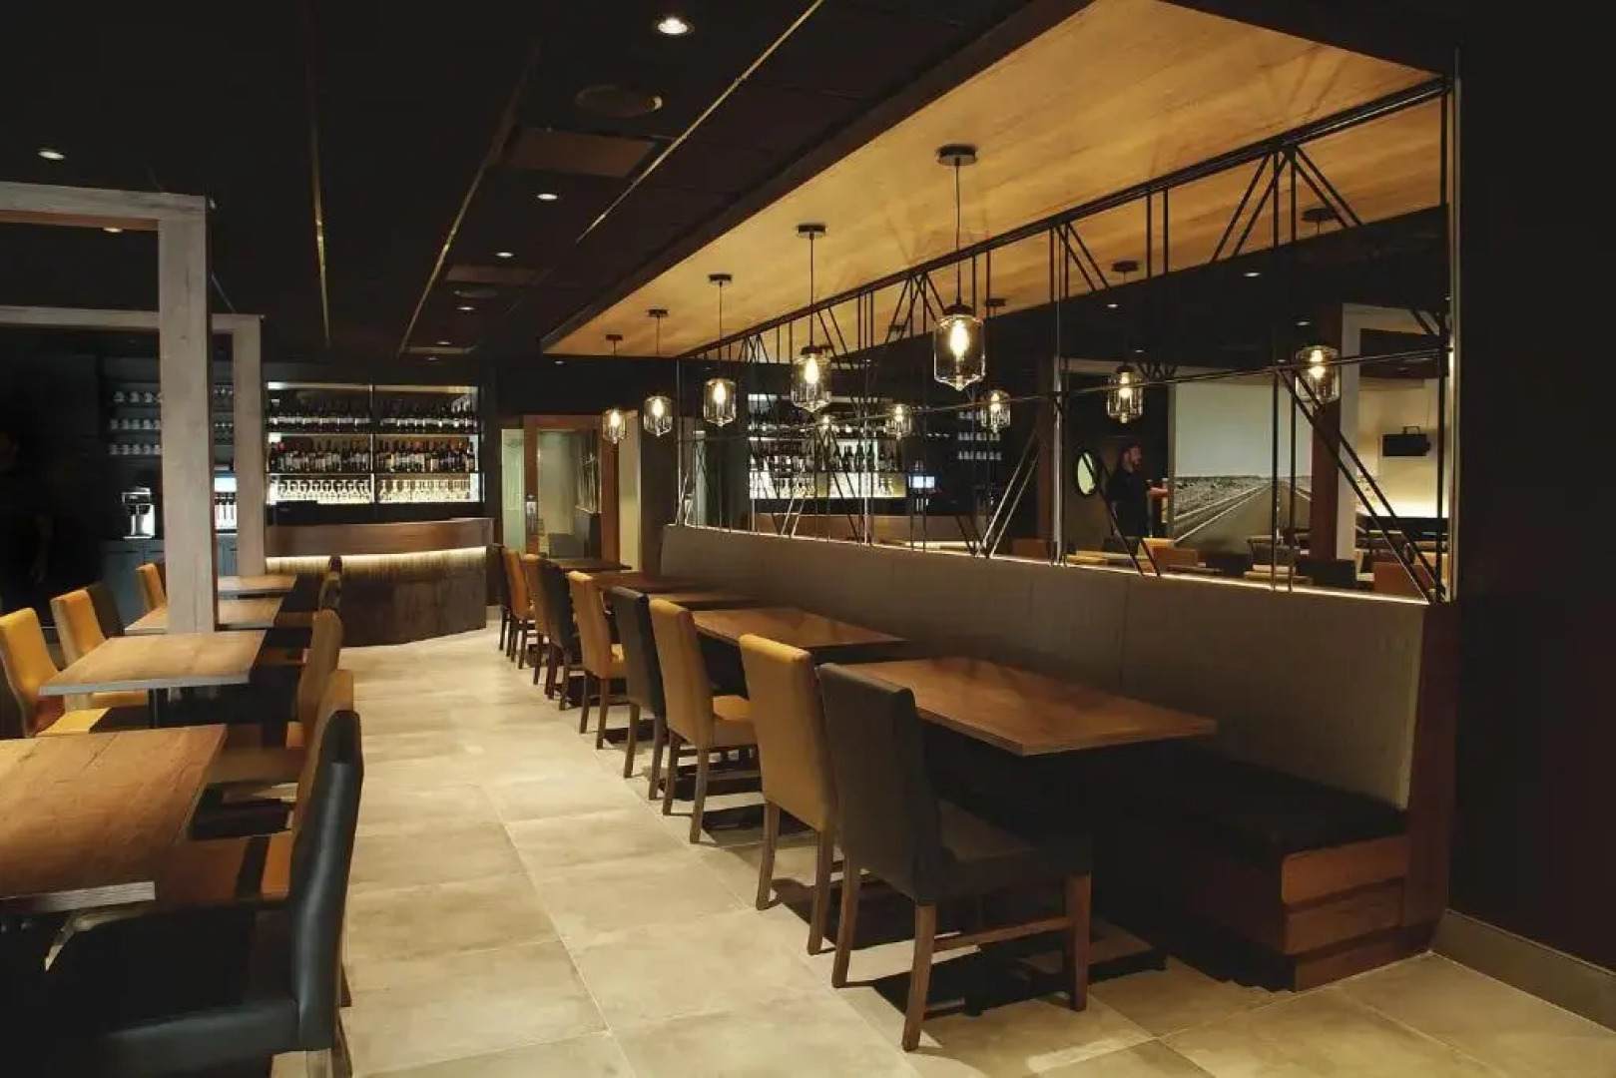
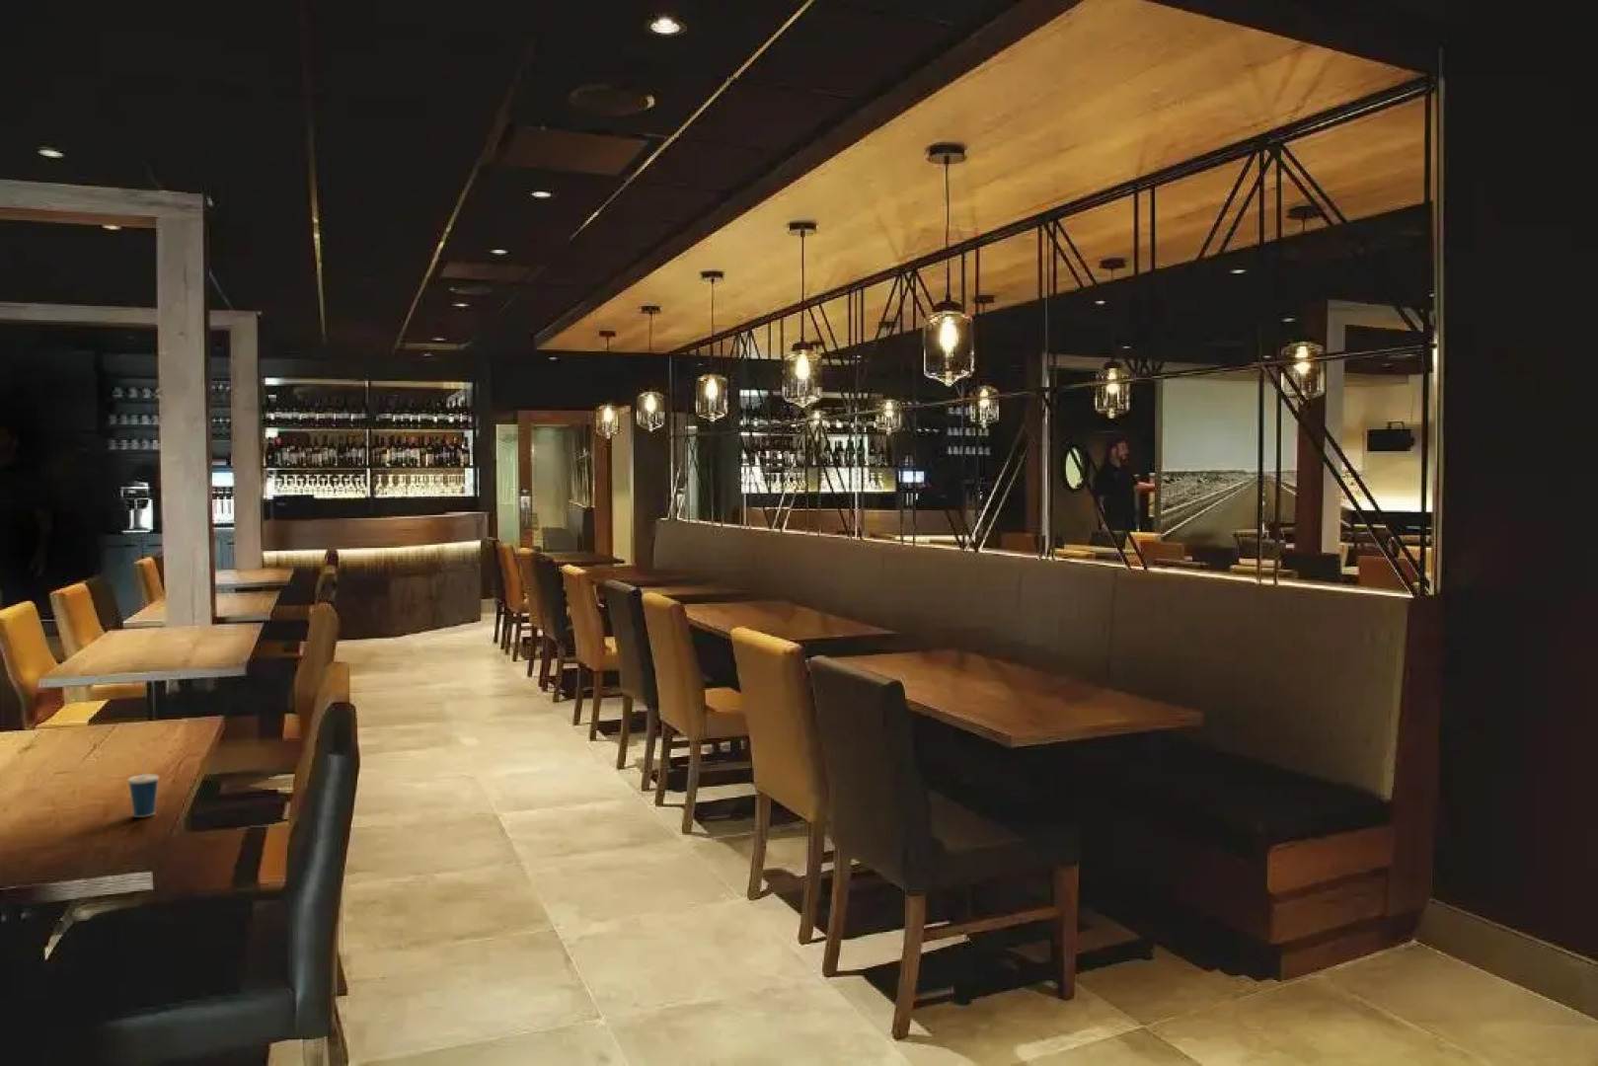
+ cup [126,757,159,819]
